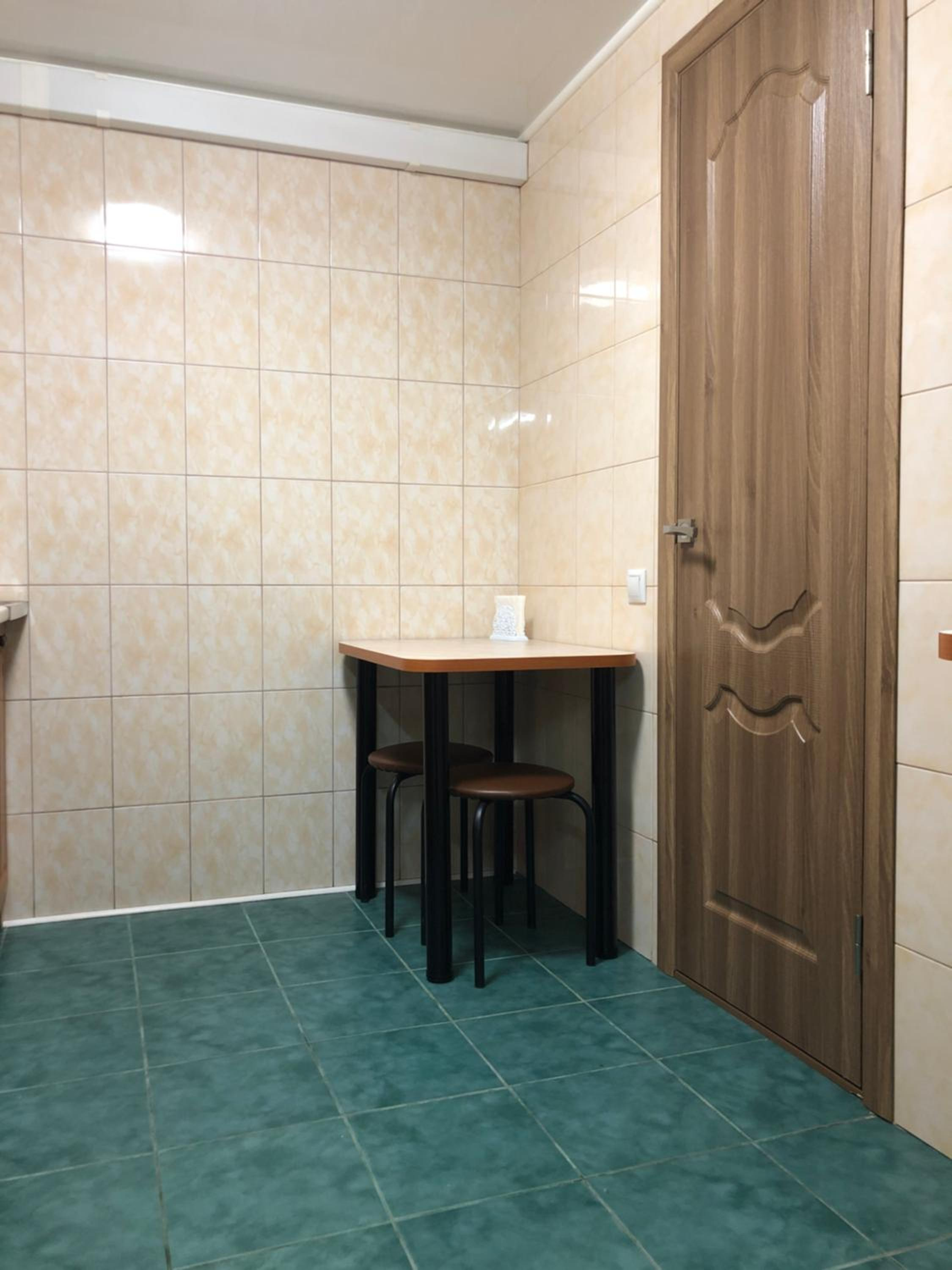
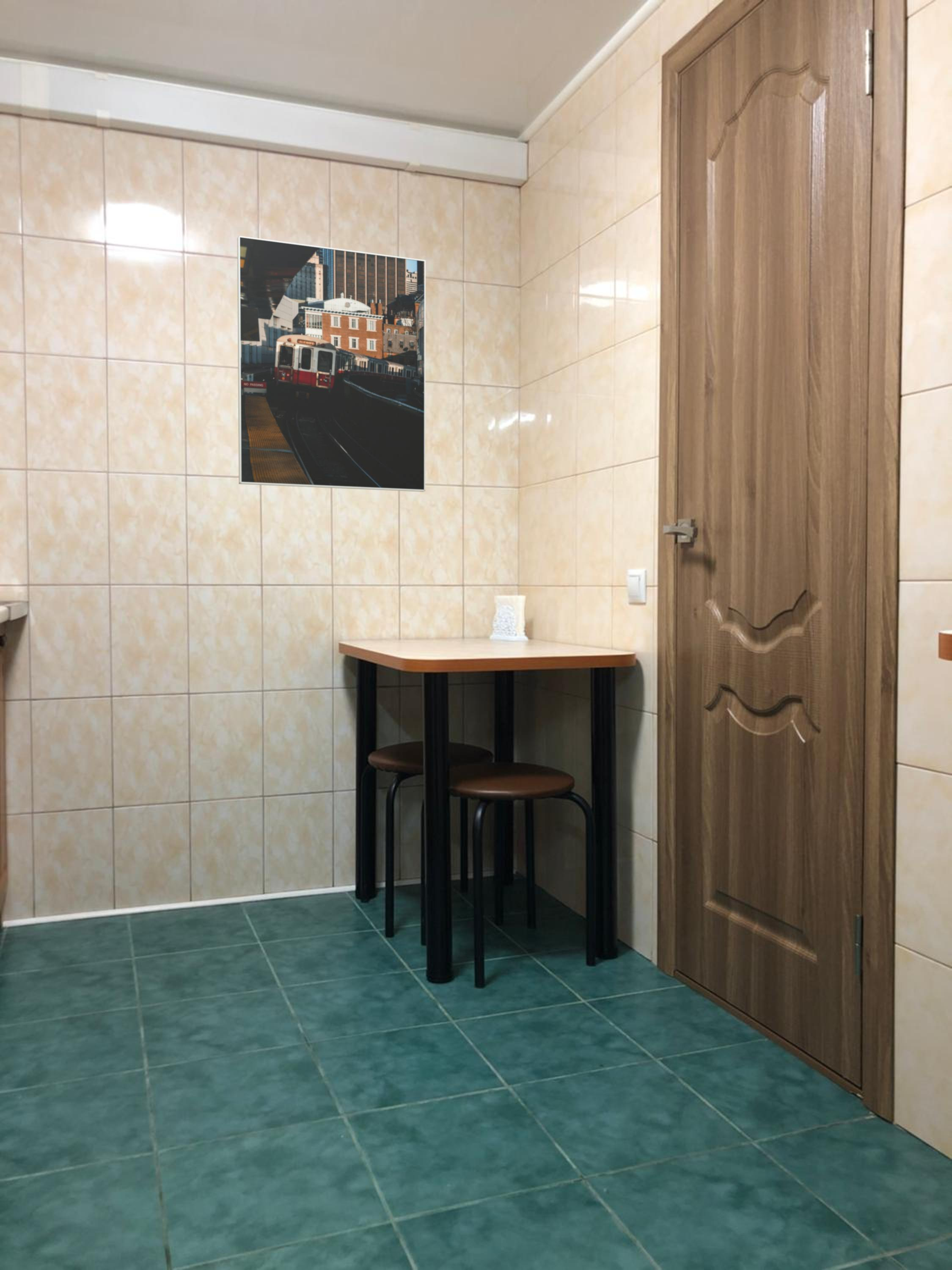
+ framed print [237,235,426,492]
